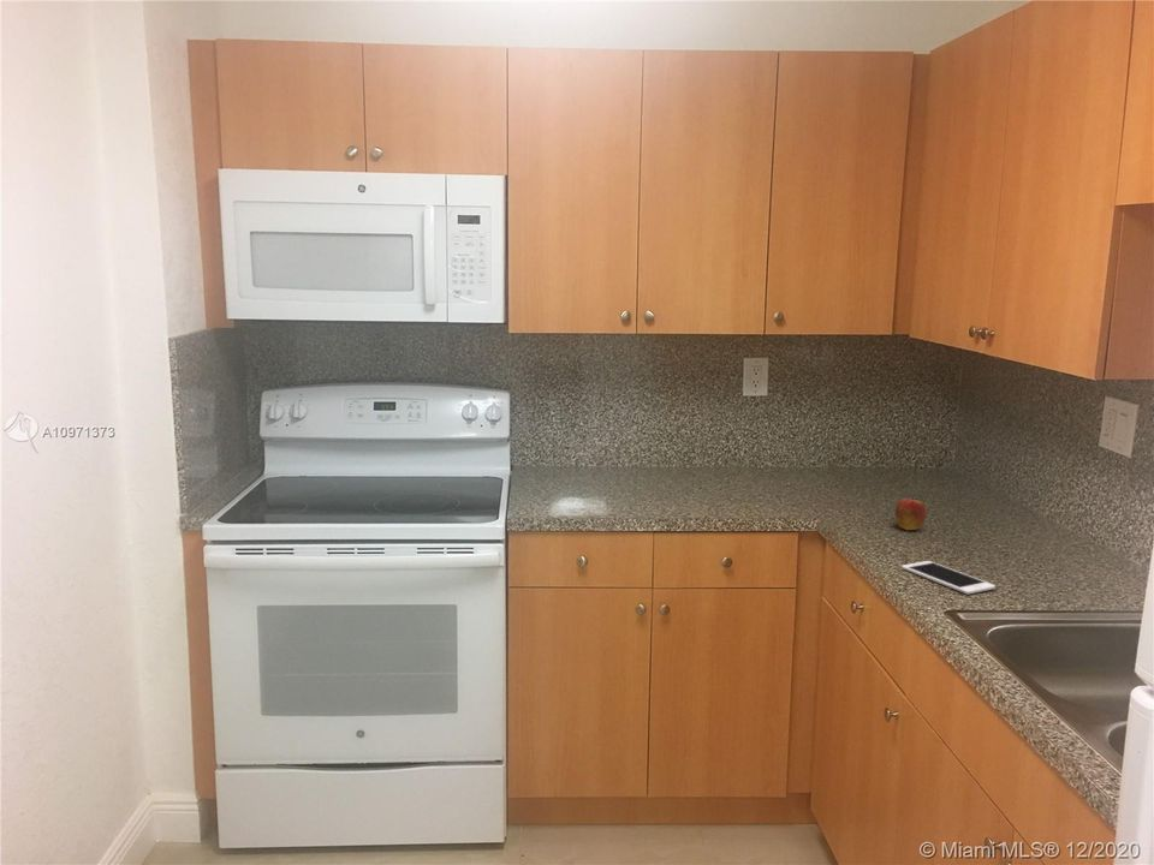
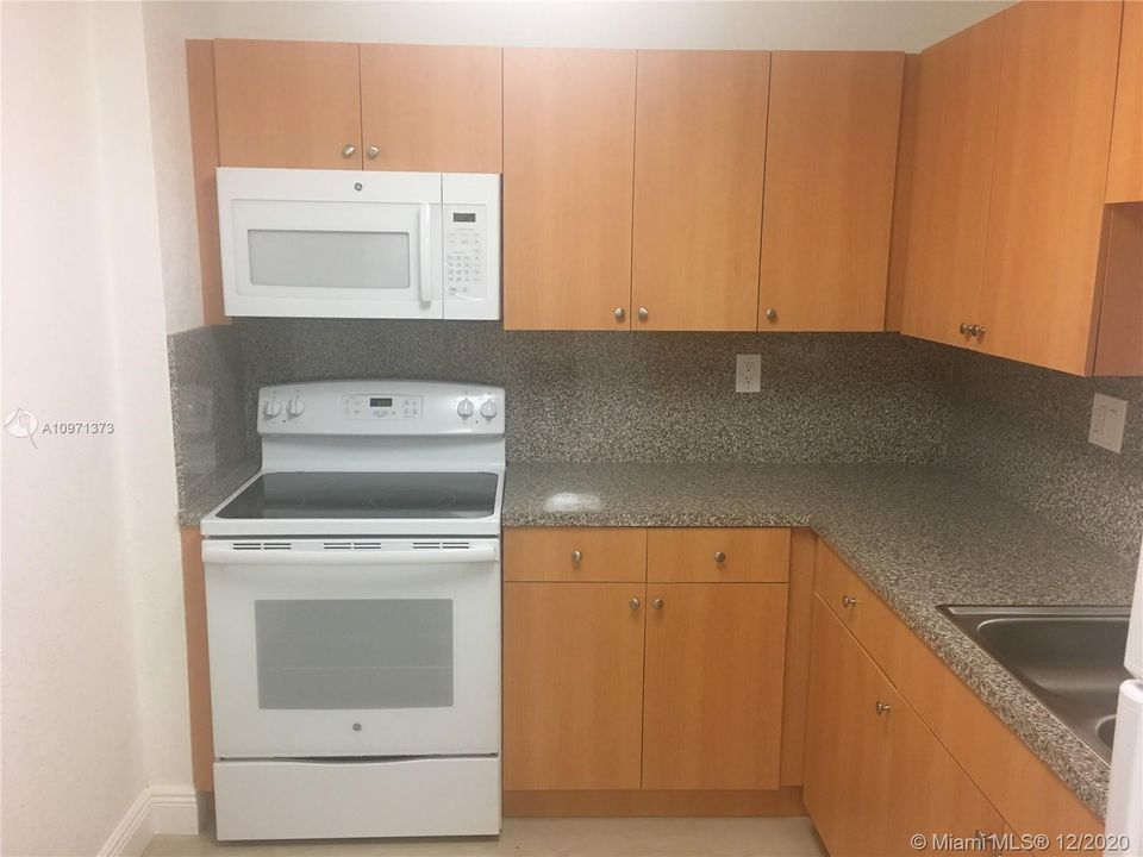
- fruit [894,493,928,531]
- cell phone [900,560,997,595]
